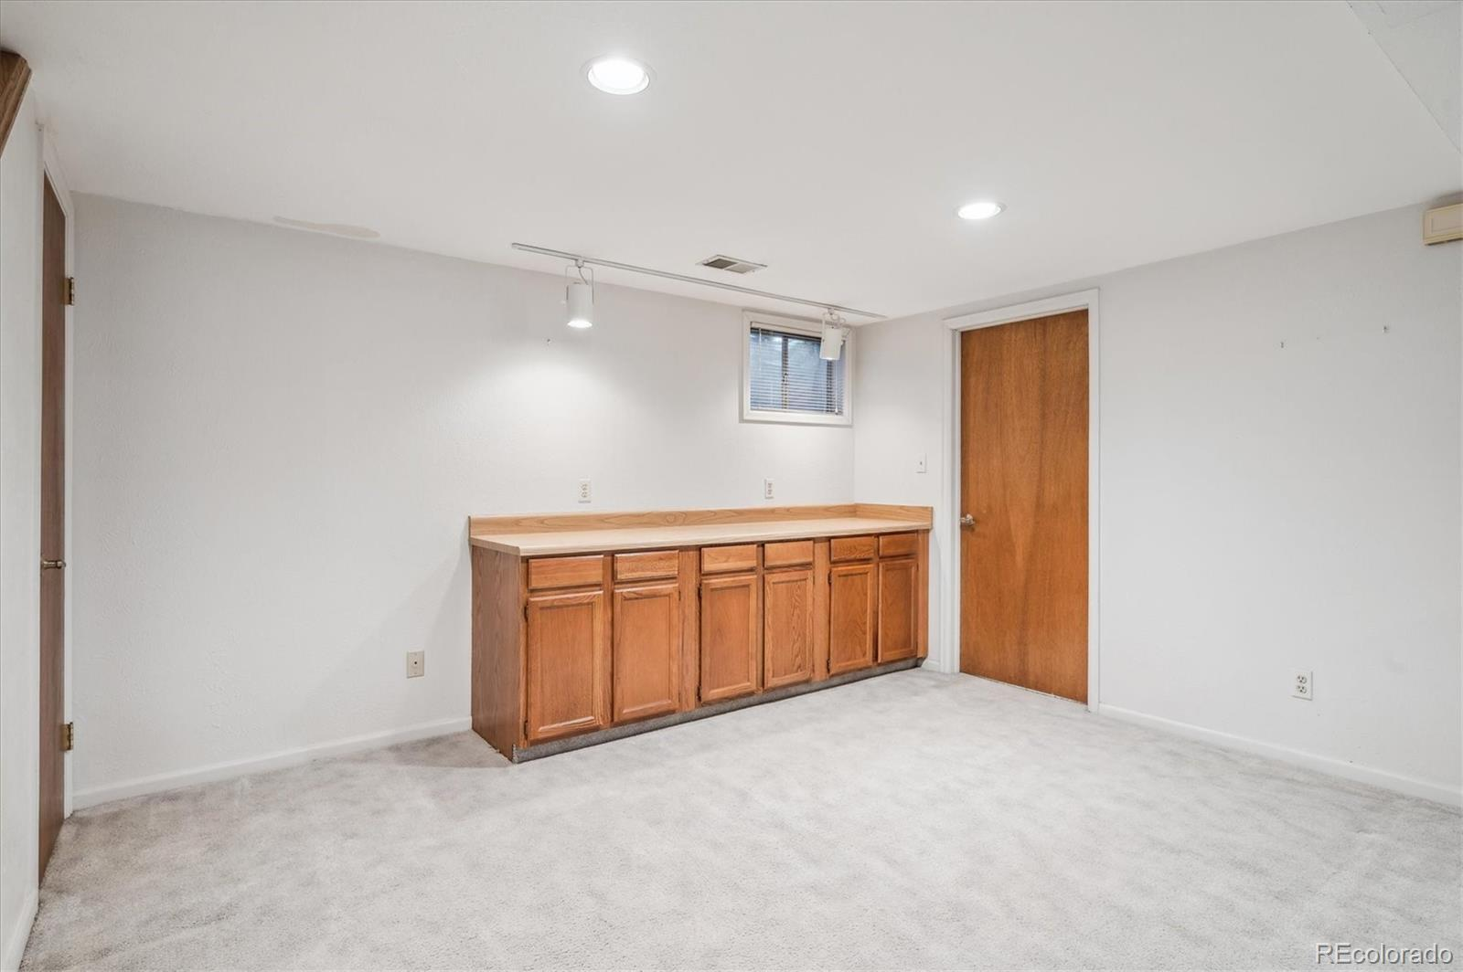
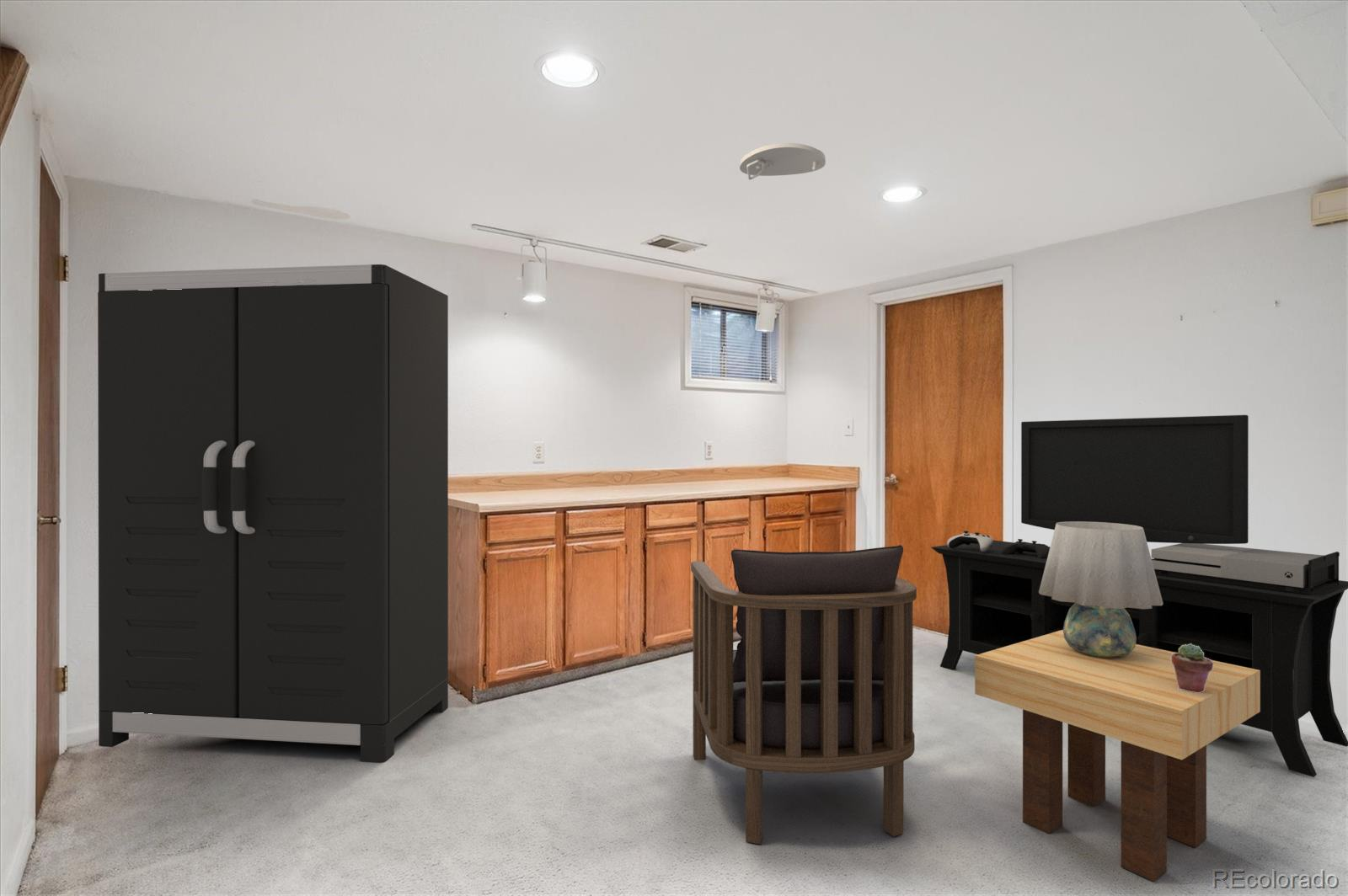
+ smoke detector [739,142,826,180]
+ side table [974,630,1260,883]
+ table lamp [1039,521,1163,658]
+ media console [930,414,1348,778]
+ potted succulent [1171,643,1213,693]
+ storage cabinet [97,264,449,763]
+ armchair [690,544,917,845]
